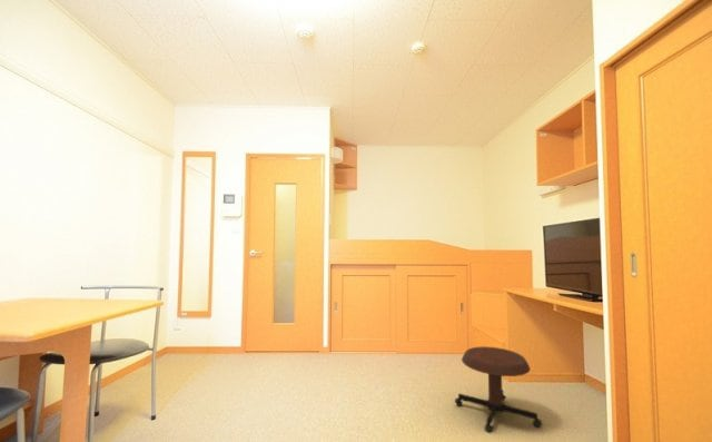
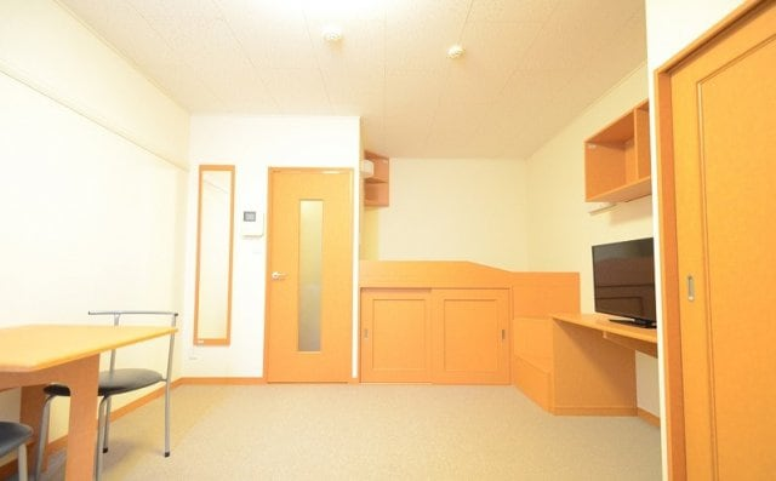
- stool [454,345,543,434]
